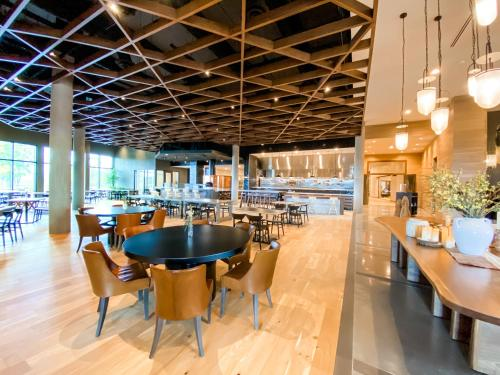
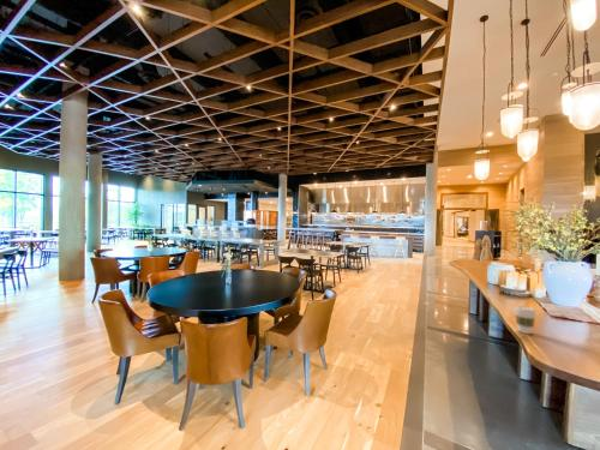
+ coffee cup [512,304,539,335]
